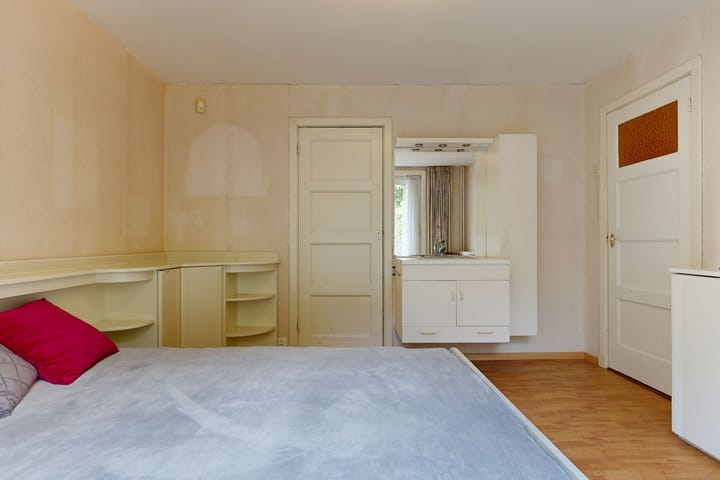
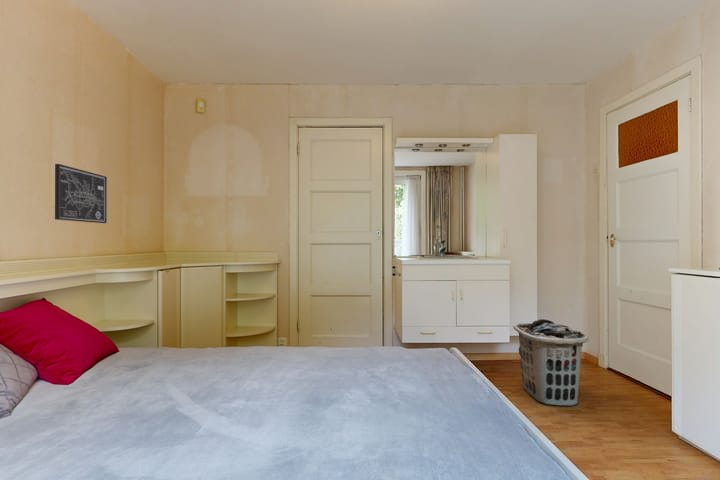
+ clothes hamper [512,318,589,407]
+ wall art [54,163,108,224]
